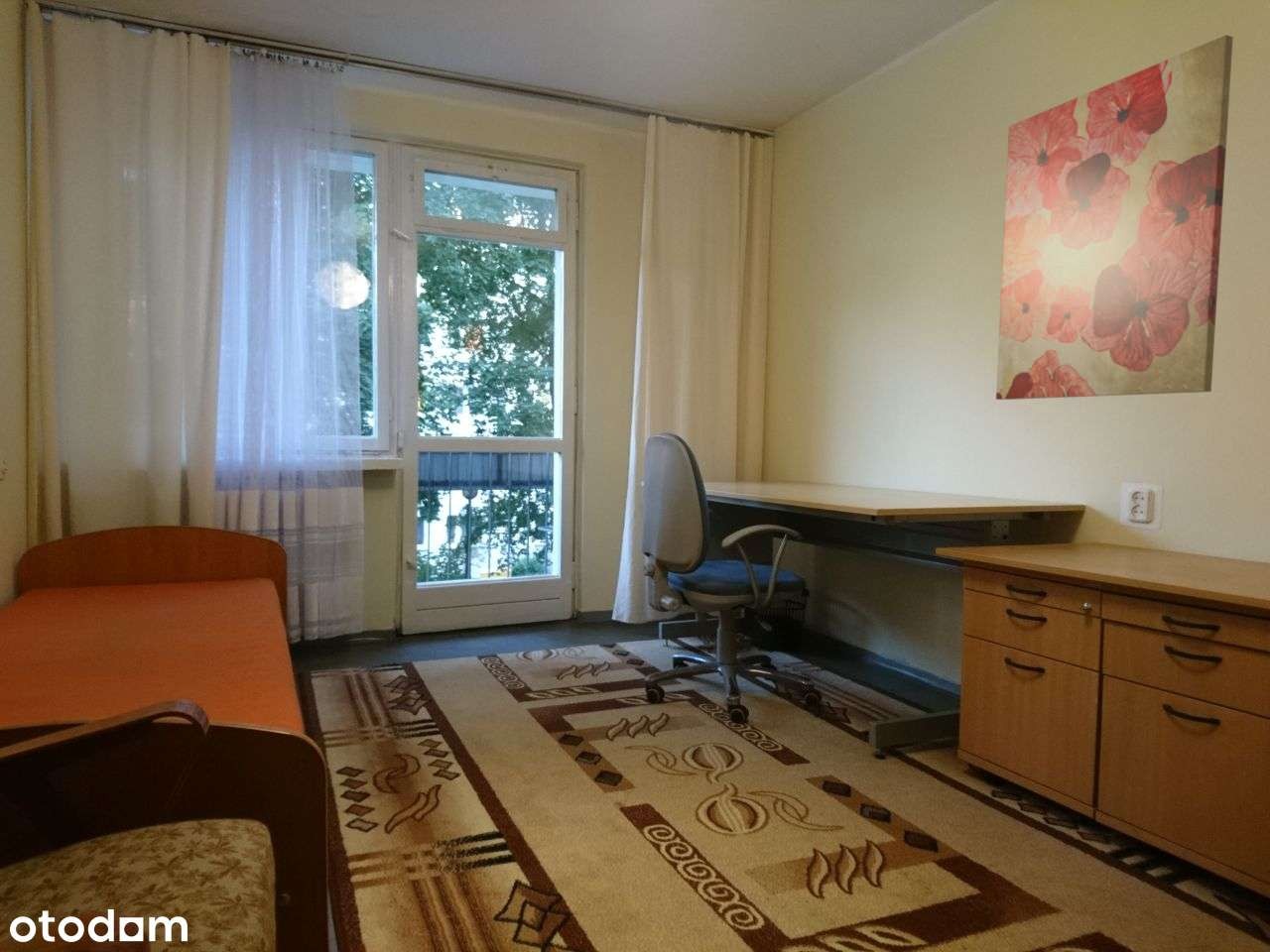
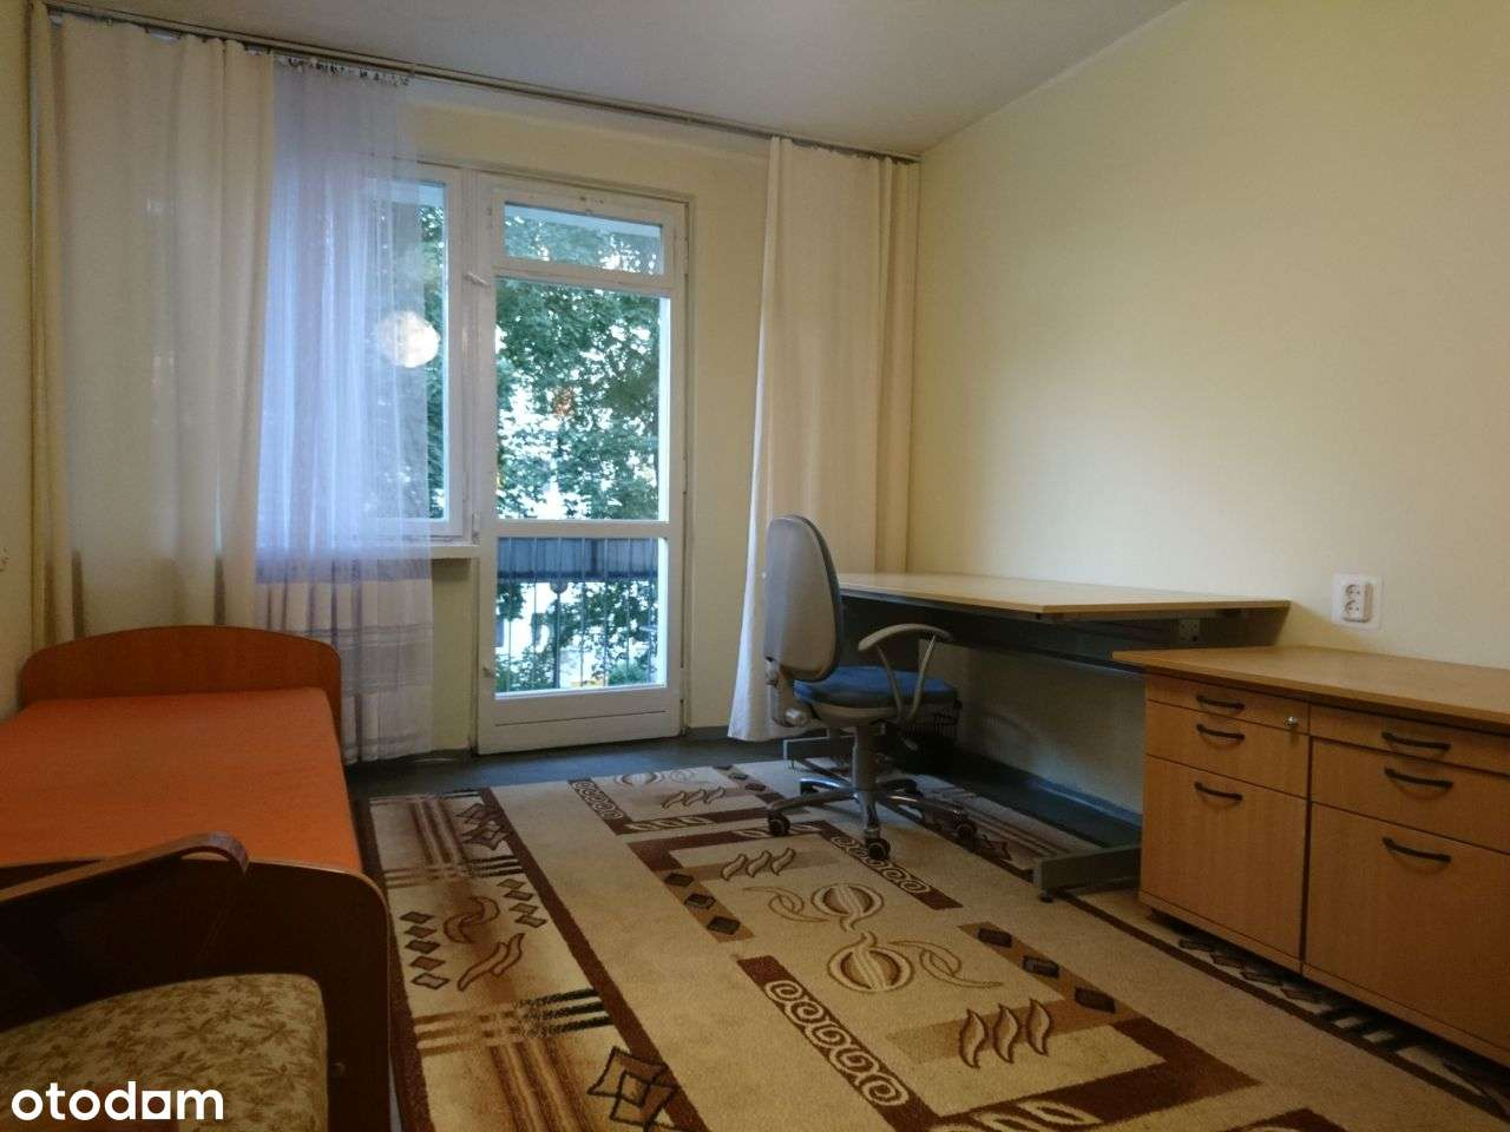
- wall art [995,34,1234,401]
